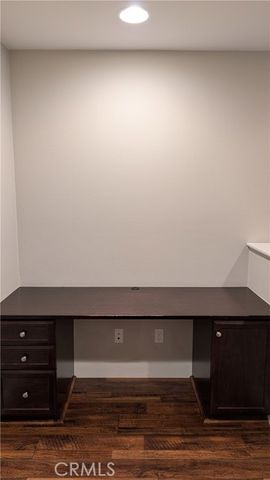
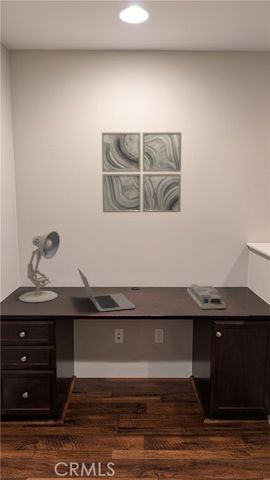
+ laptop [77,267,136,313]
+ wall art [101,131,182,213]
+ desk lamp [18,230,61,303]
+ desk organizer [186,283,226,310]
